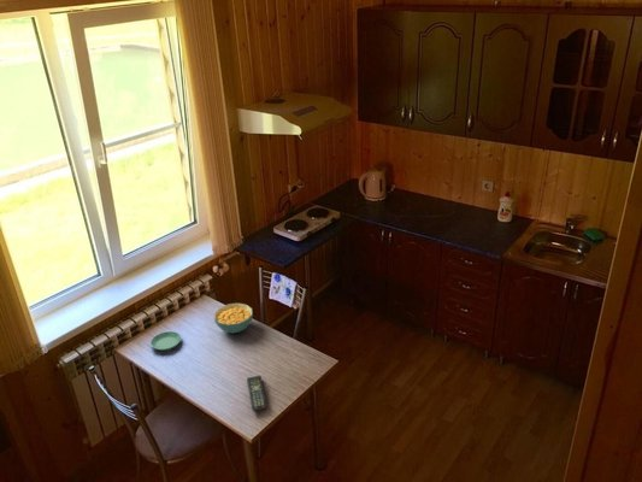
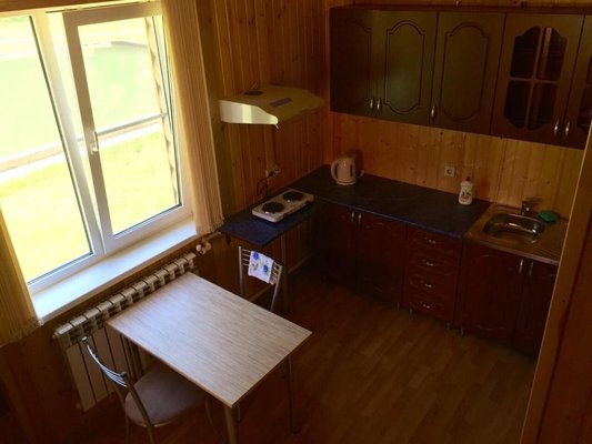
- cereal bowl [213,302,254,334]
- remote control [246,375,269,412]
- saucer [149,330,182,352]
